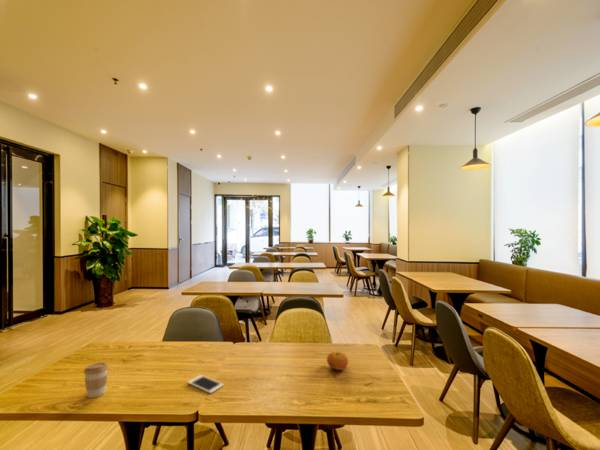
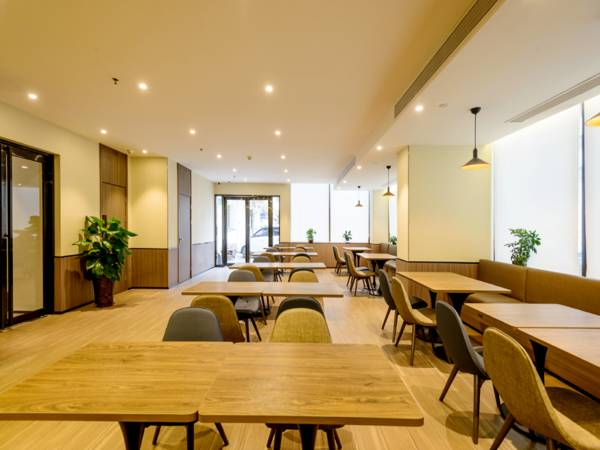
- fruit [326,350,349,371]
- coffee cup [83,362,110,399]
- cell phone [187,374,224,394]
